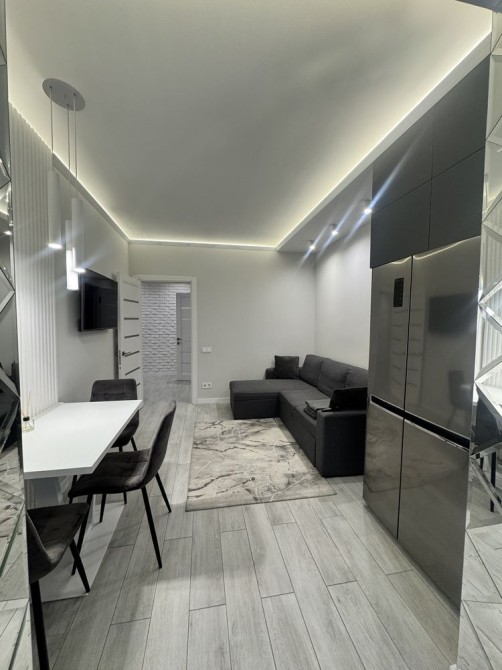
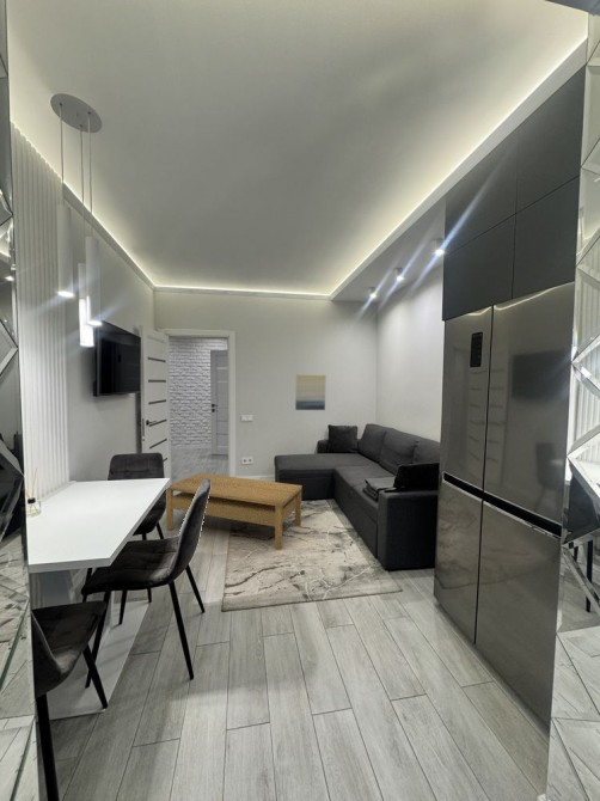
+ coffee table [165,472,304,551]
+ wall art [294,374,327,411]
